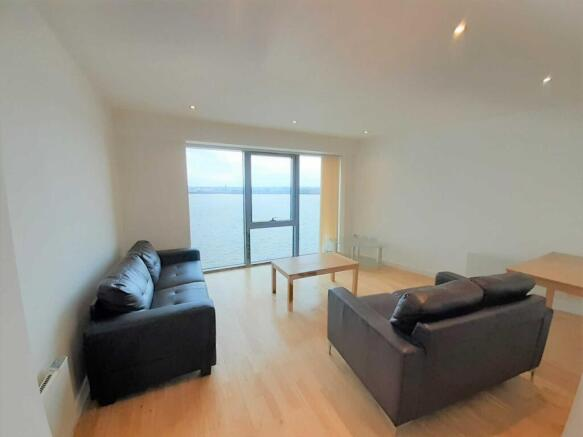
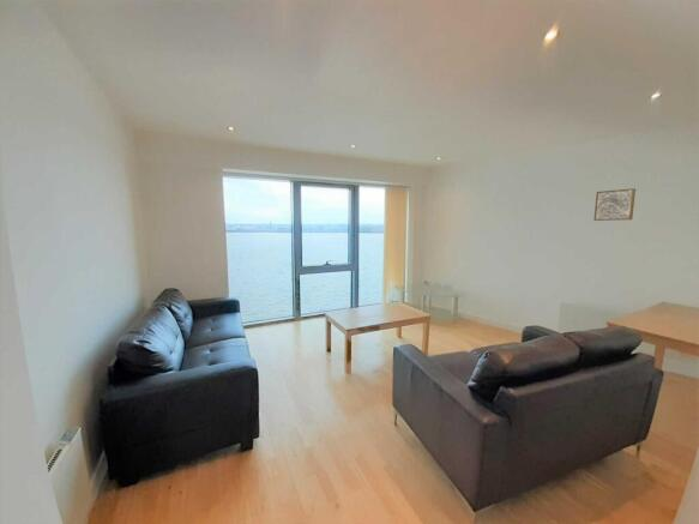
+ wall art [593,187,637,222]
